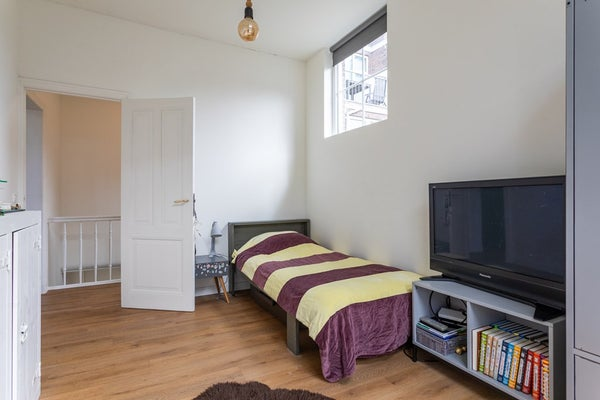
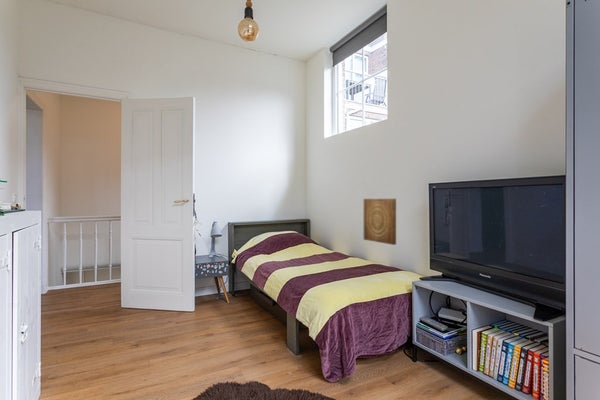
+ wall art [363,198,397,246]
